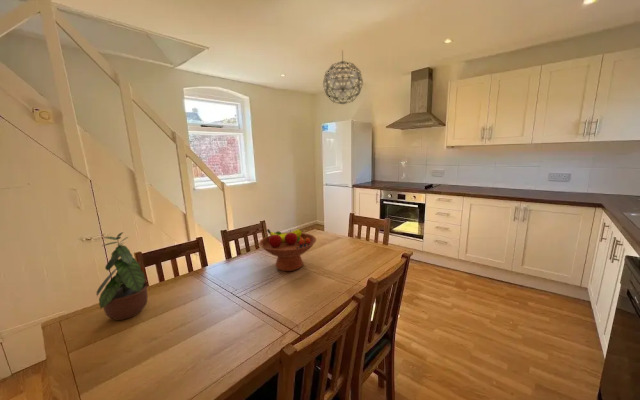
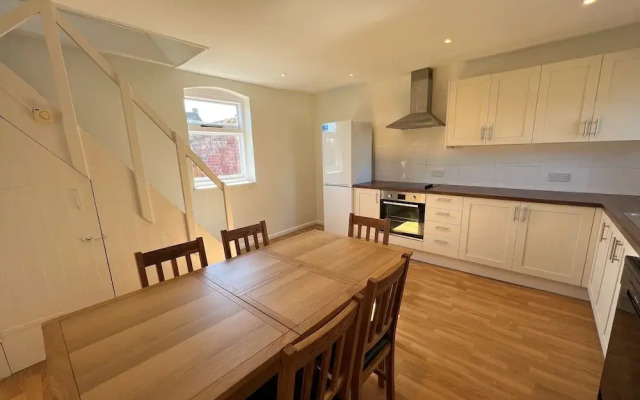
- pendant light [322,49,364,105]
- fruit bowl [259,228,317,272]
- potted plant [95,231,152,321]
